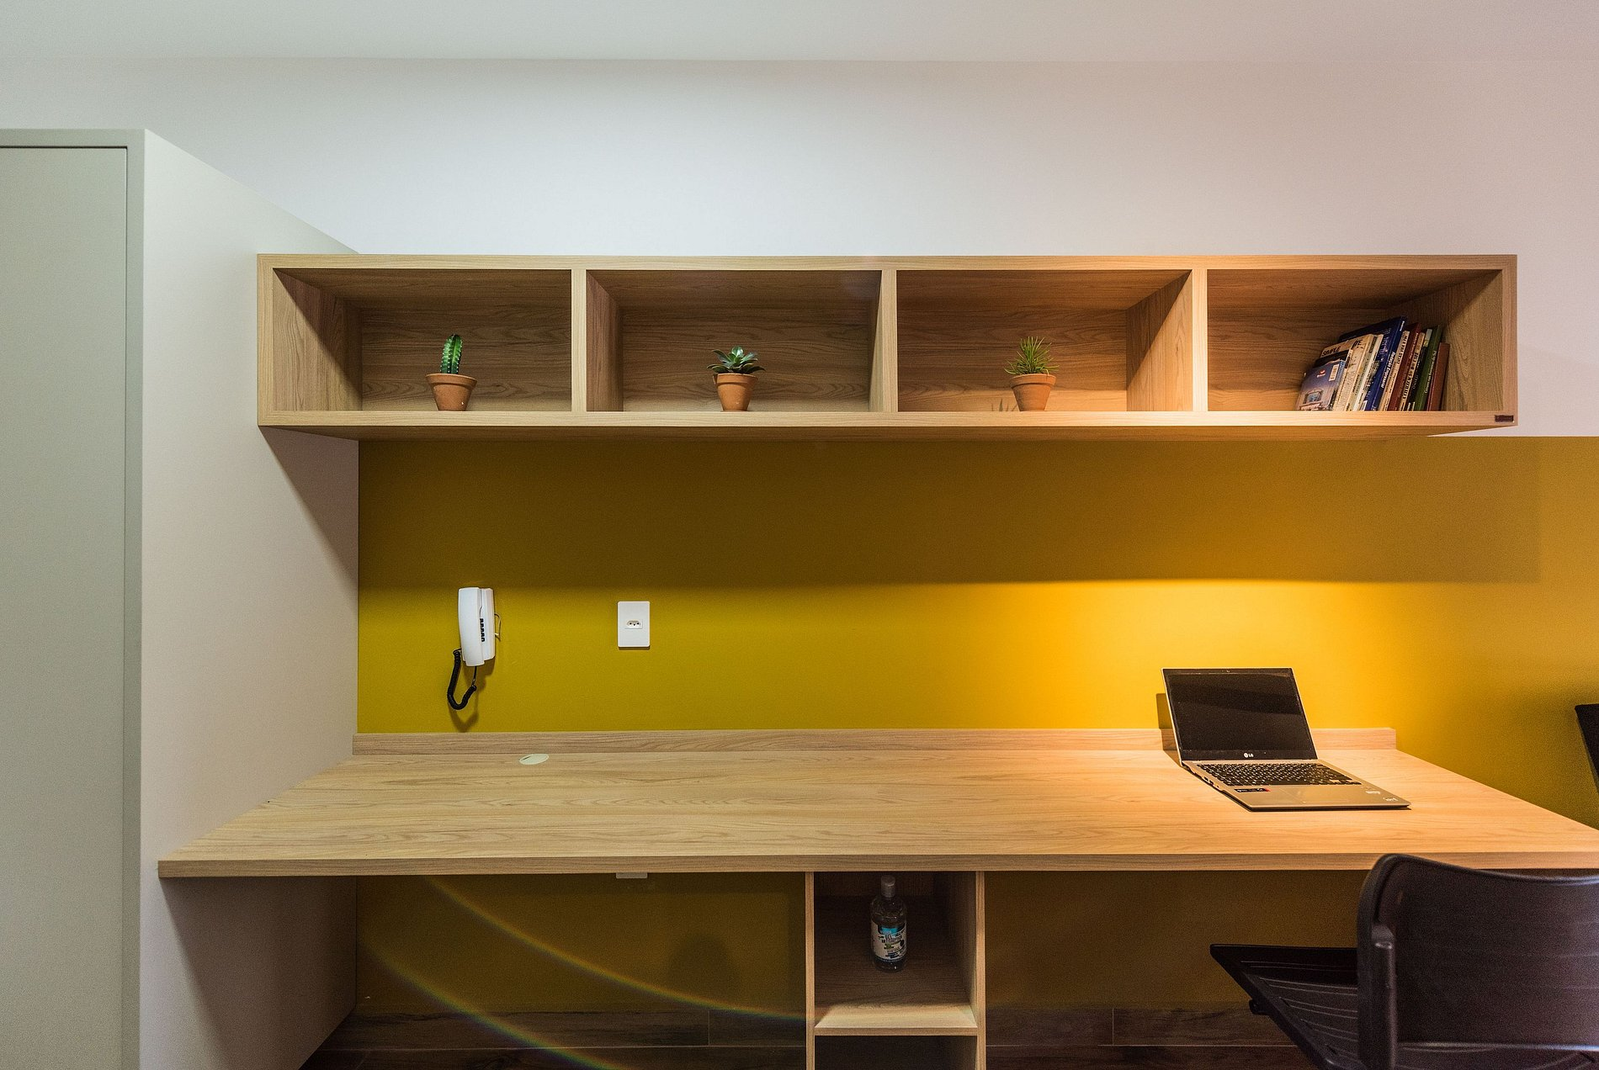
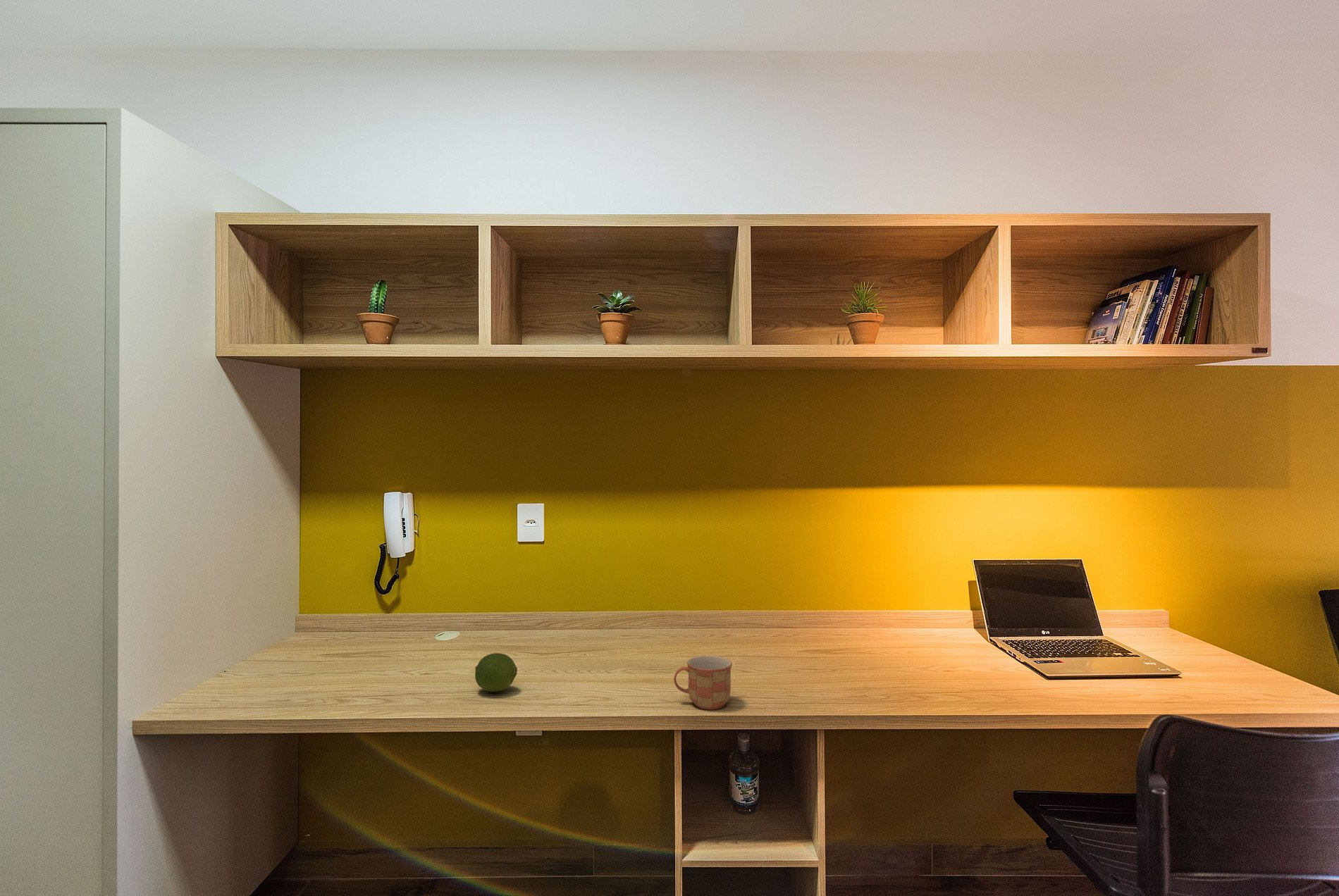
+ mug [673,655,733,710]
+ fruit [474,652,518,692]
